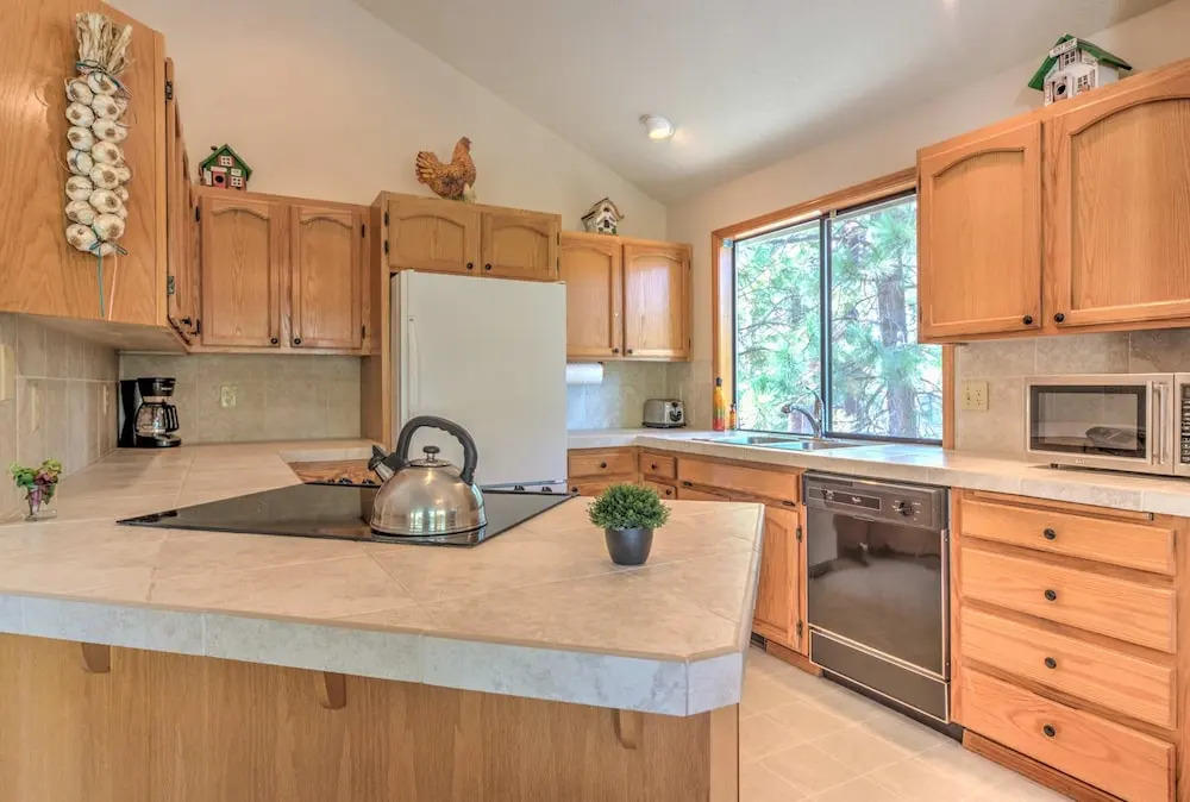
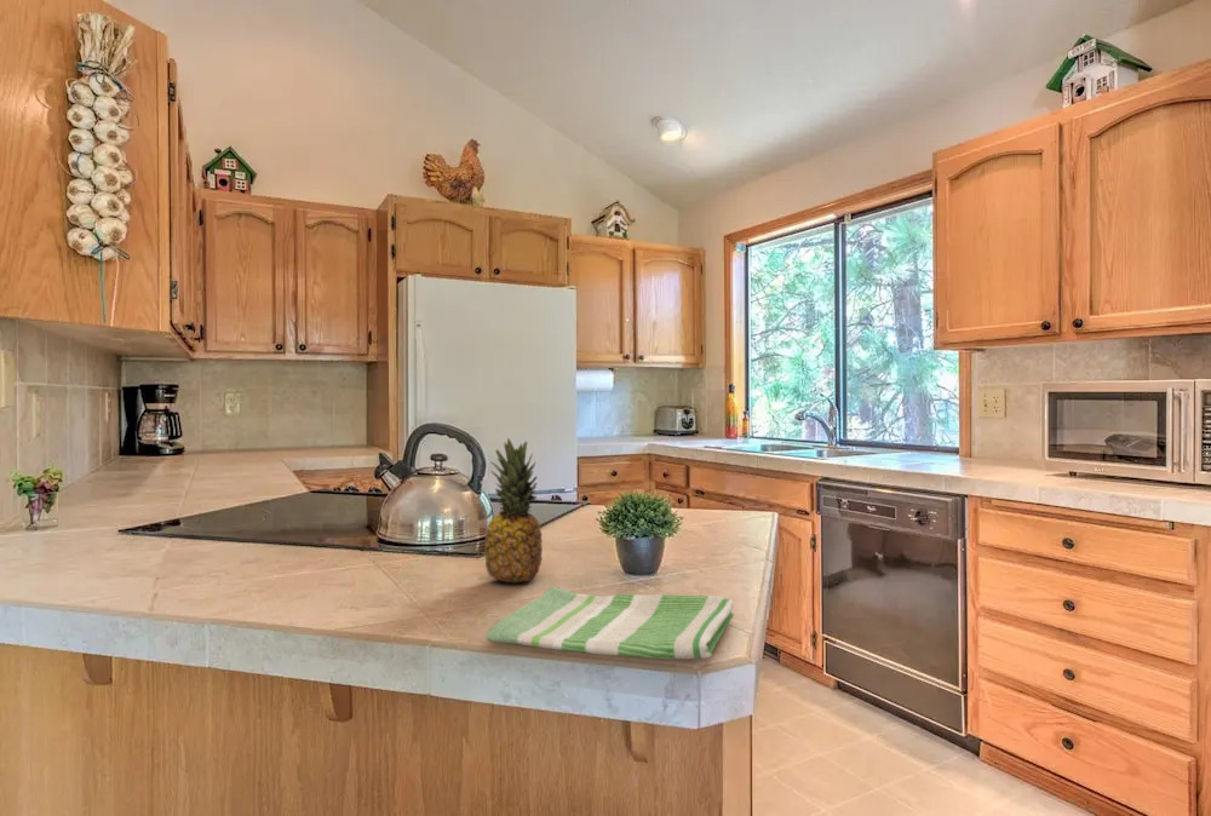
+ fruit [483,436,544,584]
+ dish towel [484,585,735,660]
